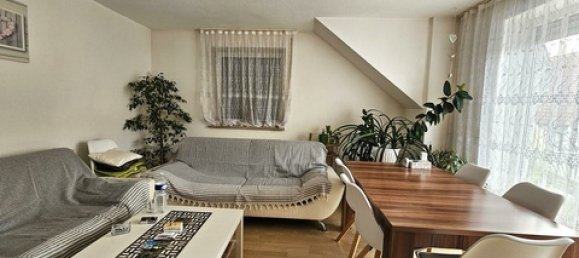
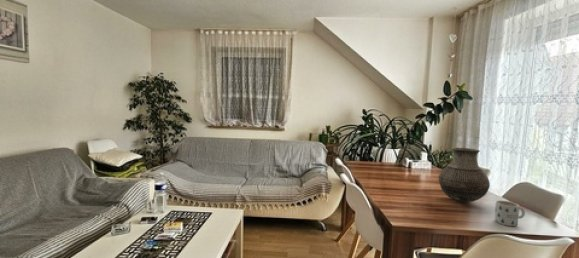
+ mug [494,200,526,227]
+ vase [438,147,491,203]
